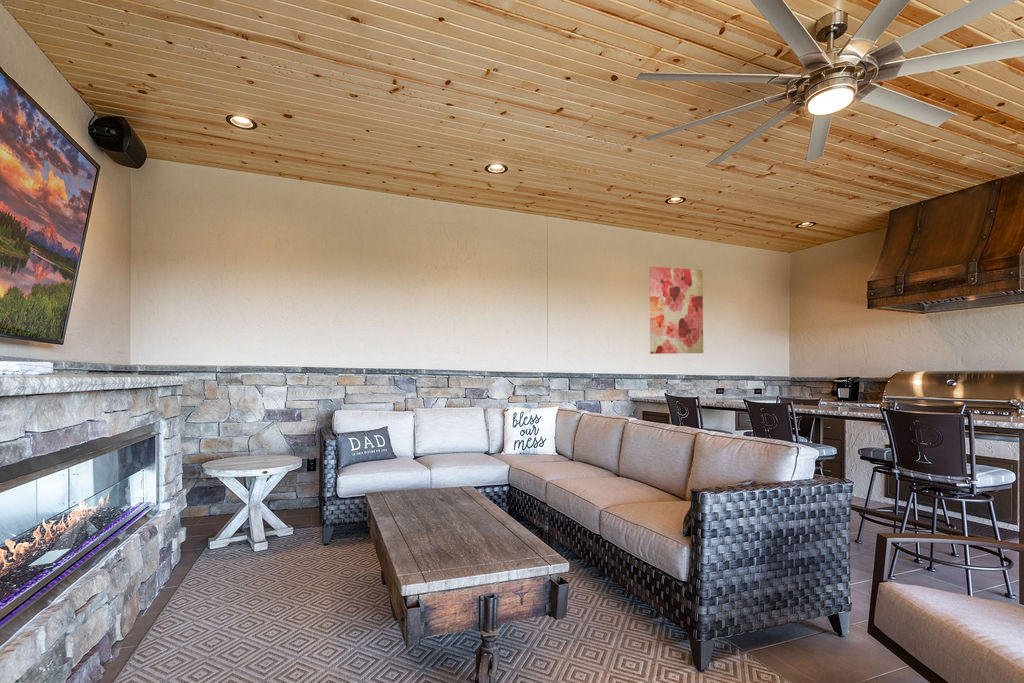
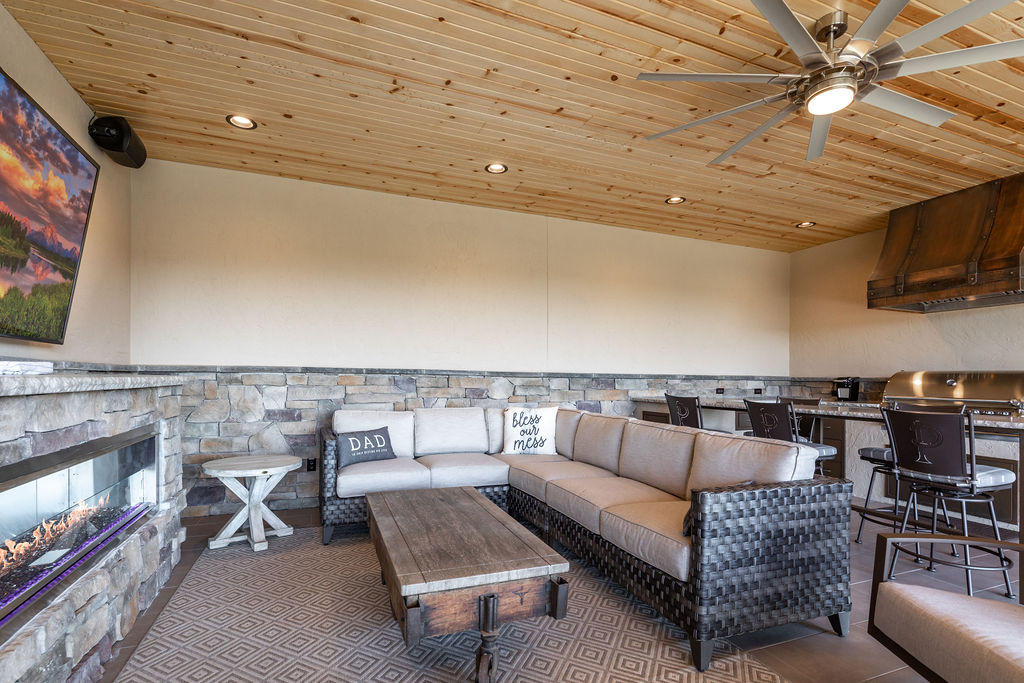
- wall art [648,266,704,355]
